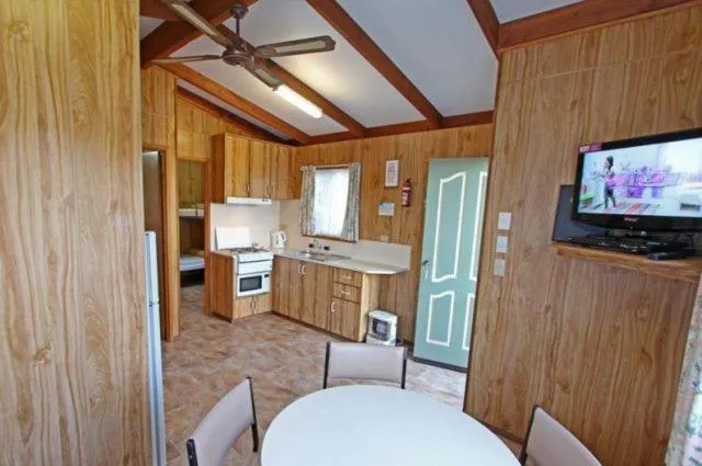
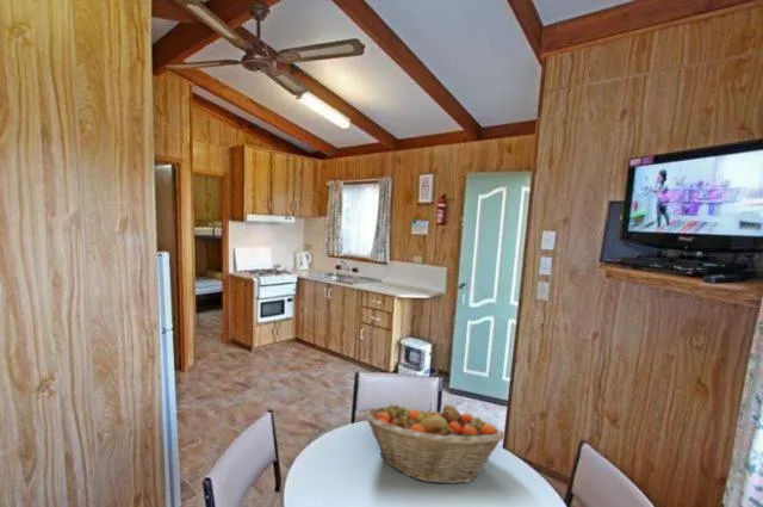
+ fruit basket [361,402,505,486]
